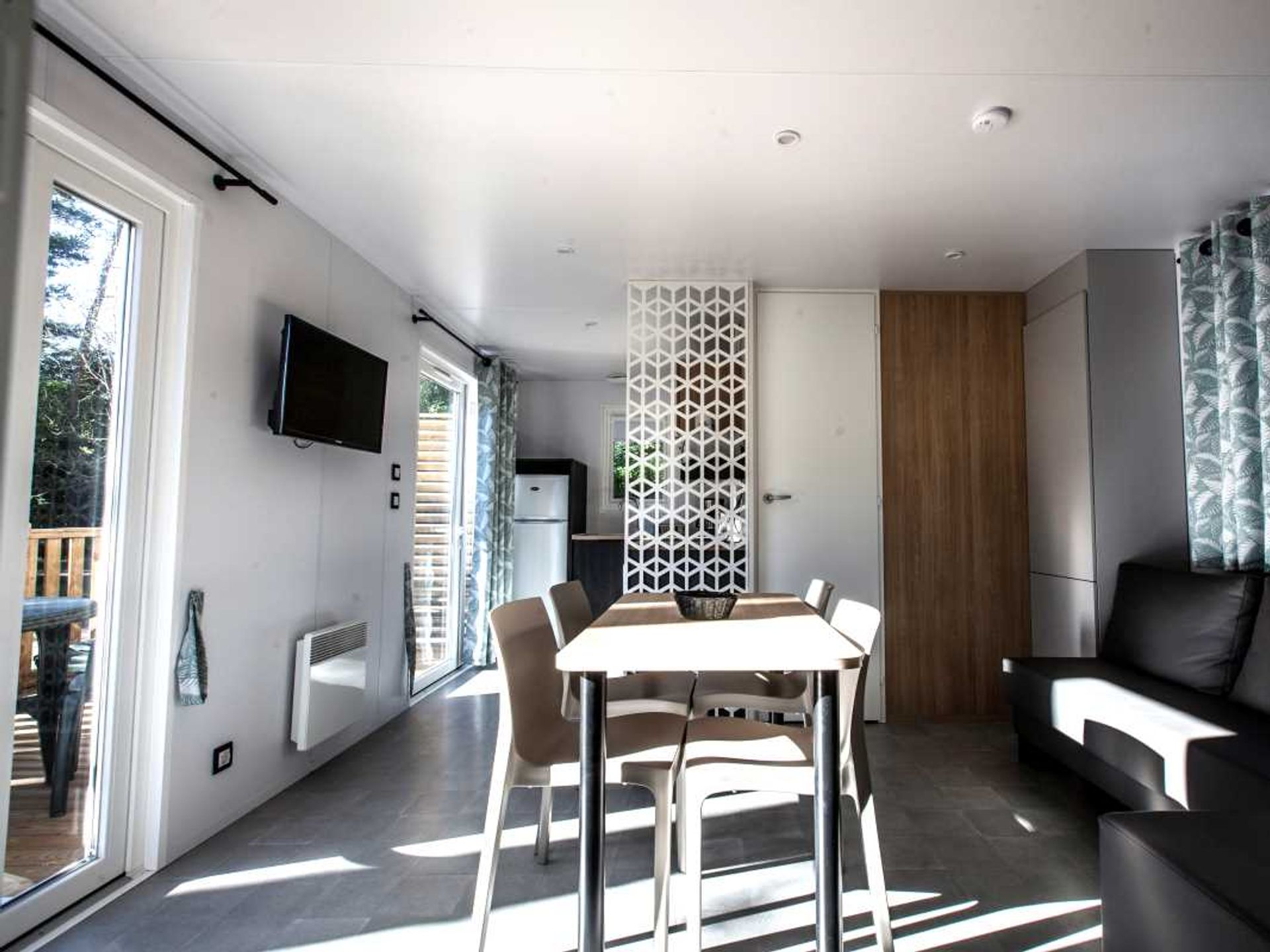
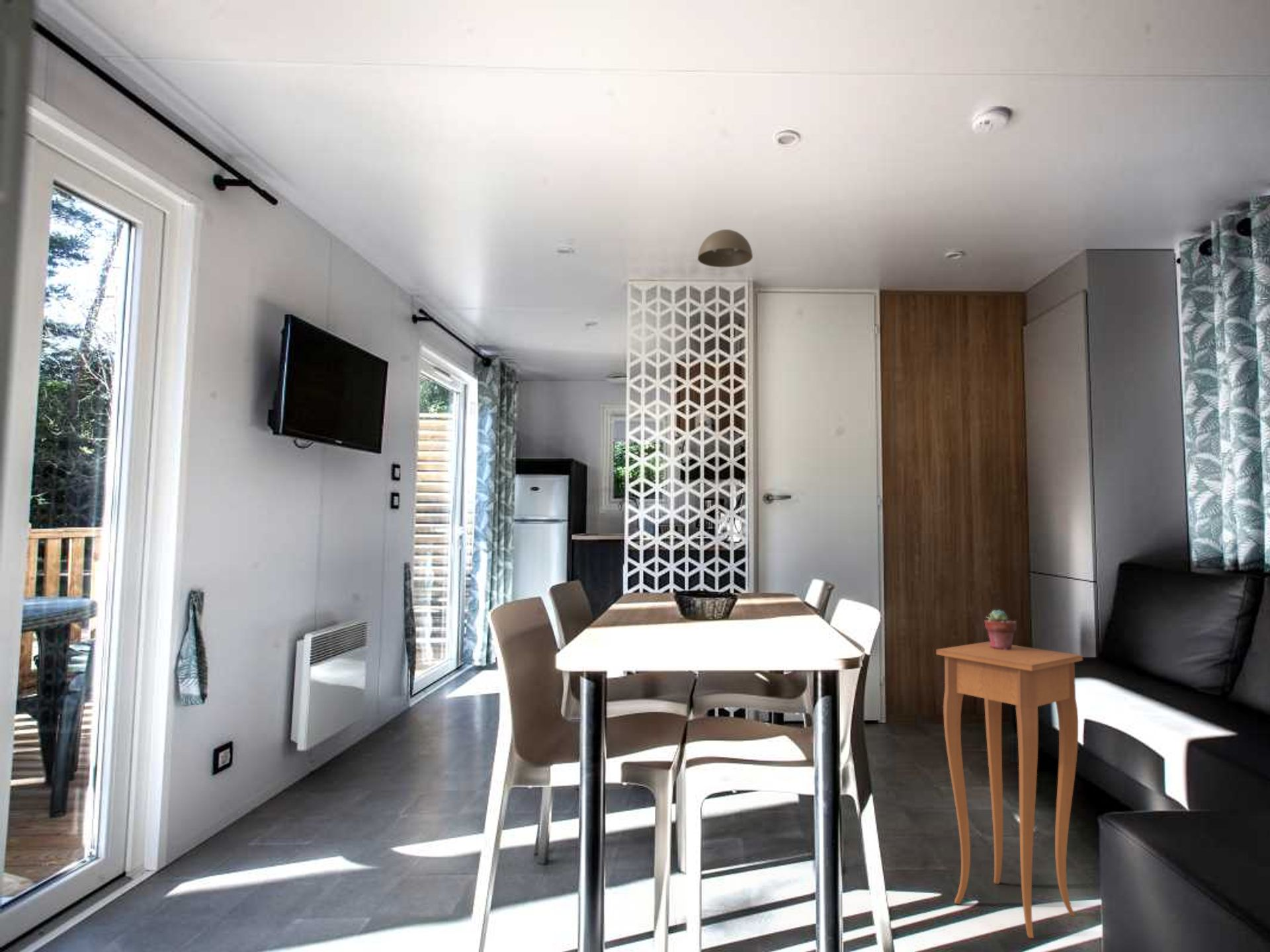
+ pendant lamp [697,229,753,268]
+ potted succulent [984,609,1017,650]
+ side table [936,641,1083,939]
